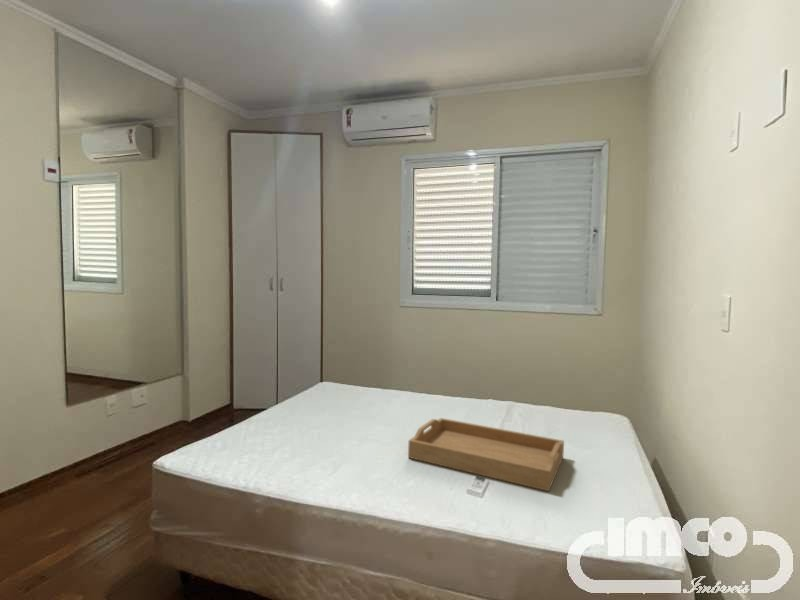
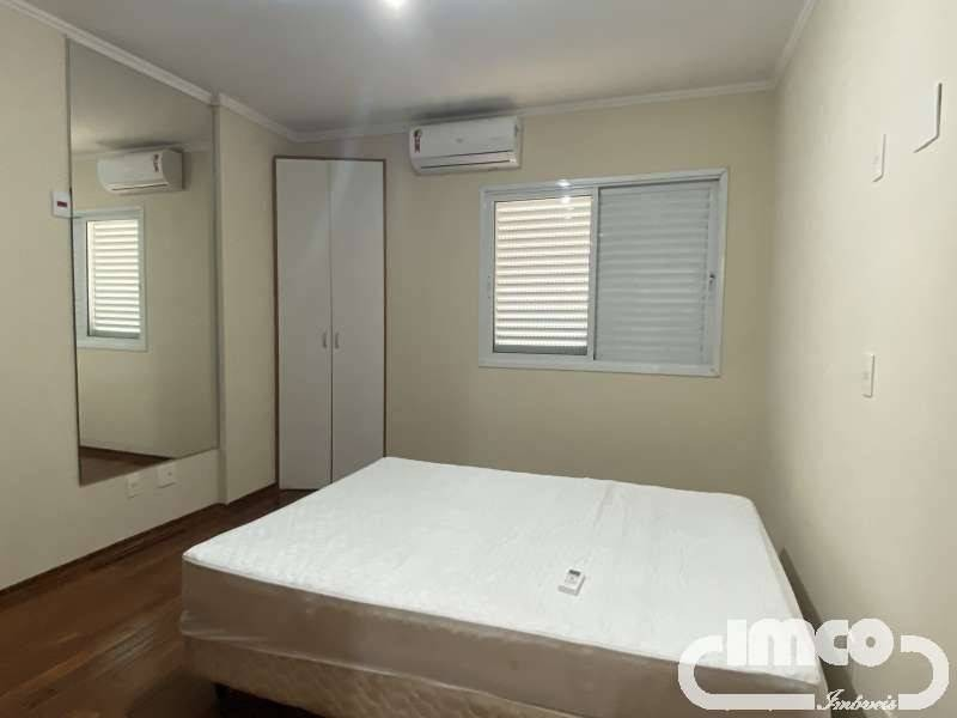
- serving tray [407,417,565,492]
